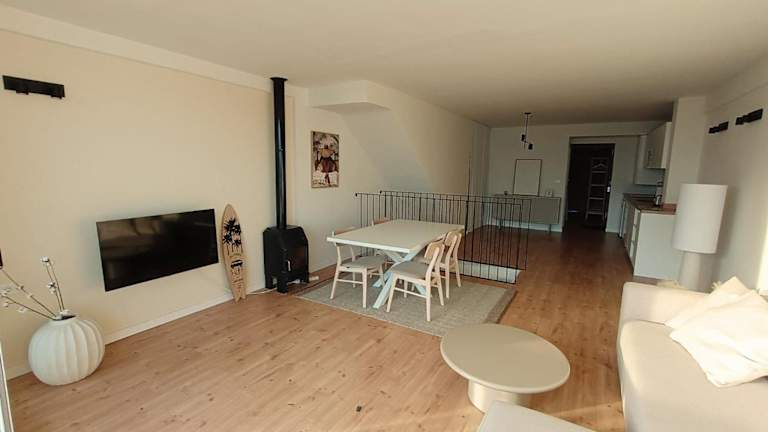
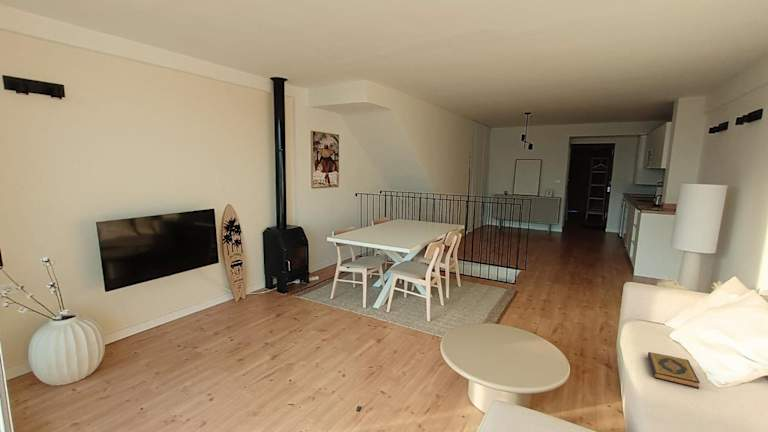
+ hardback book [647,351,701,389]
